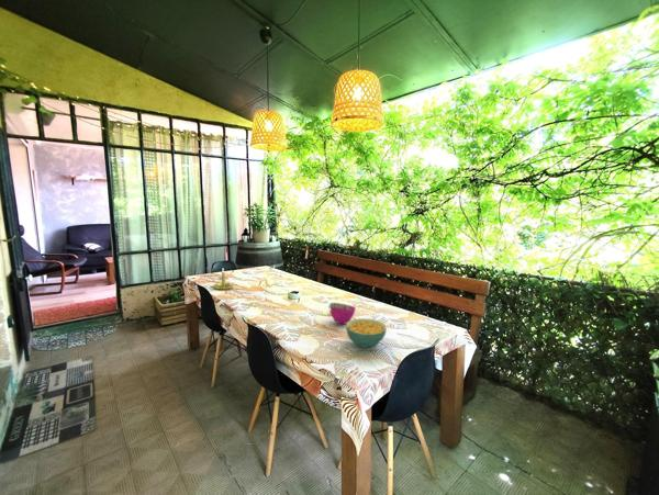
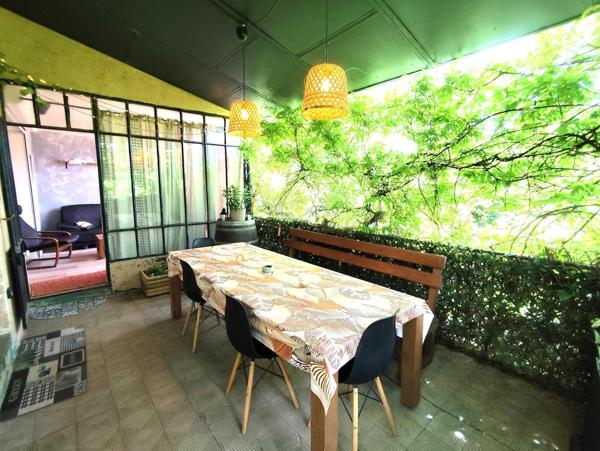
- bowl [328,302,357,325]
- cereal bowl [345,317,388,349]
- candle holder [212,269,234,291]
